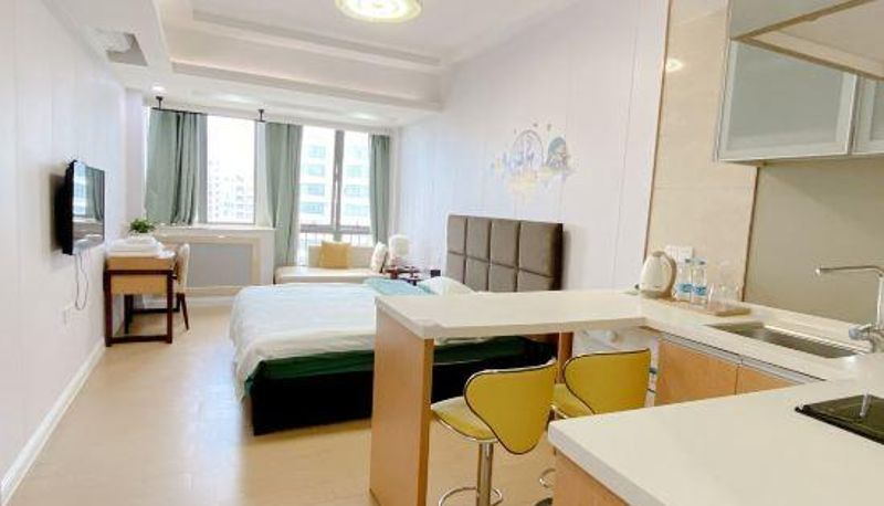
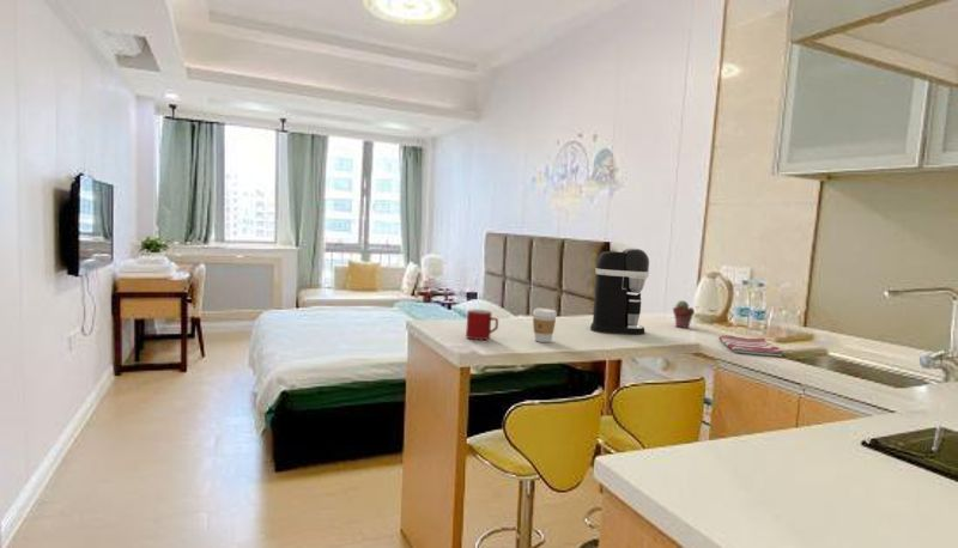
+ potted succulent [672,299,696,329]
+ coffee cup [532,308,558,343]
+ dish towel [717,334,784,358]
+ coffee maker [589,248,650,336]
+ mug [465,309,499,341]
